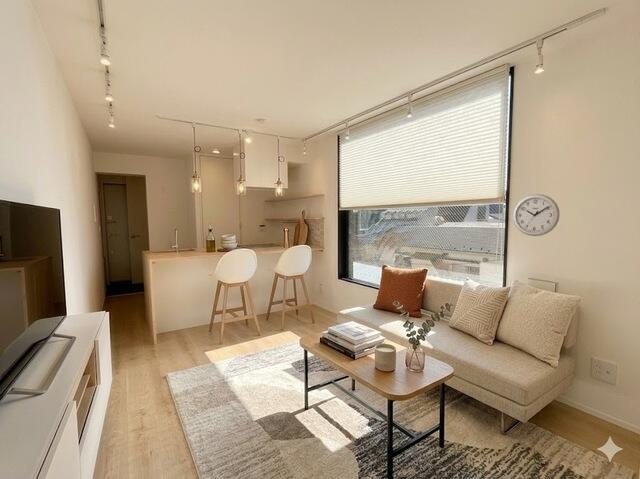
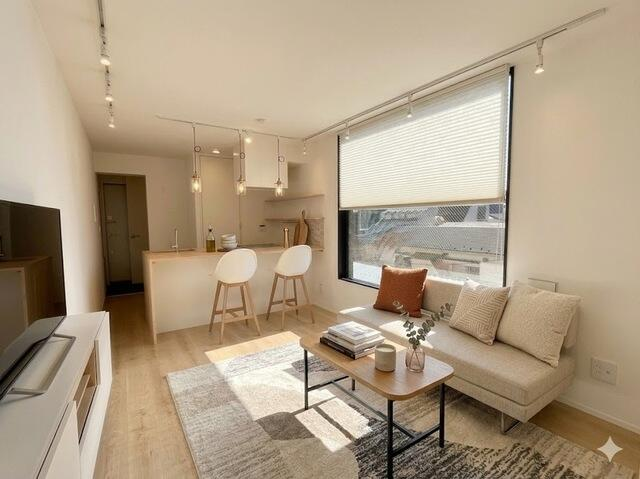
- wall clock [512,193,561,237]
